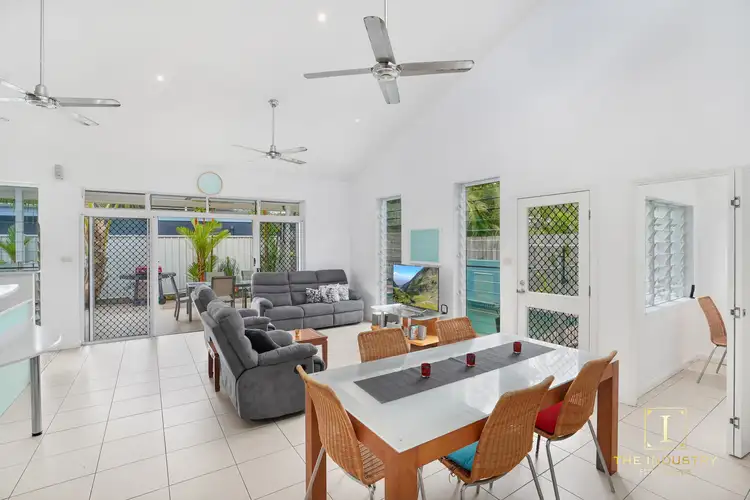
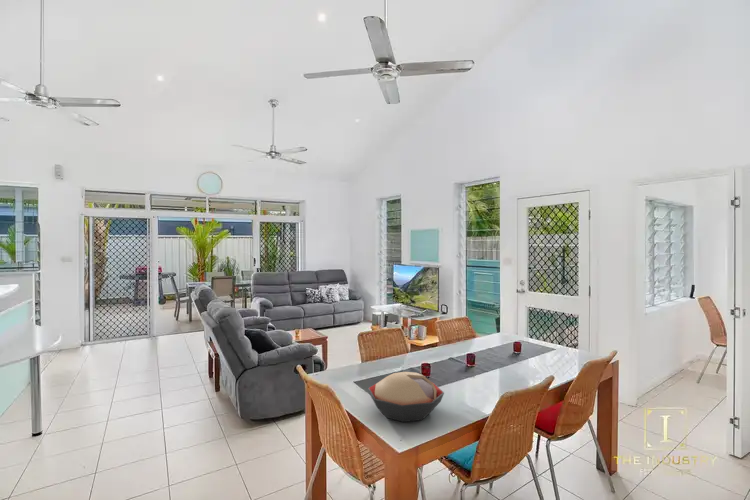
+ decorative bowl [367,371,445,423]
